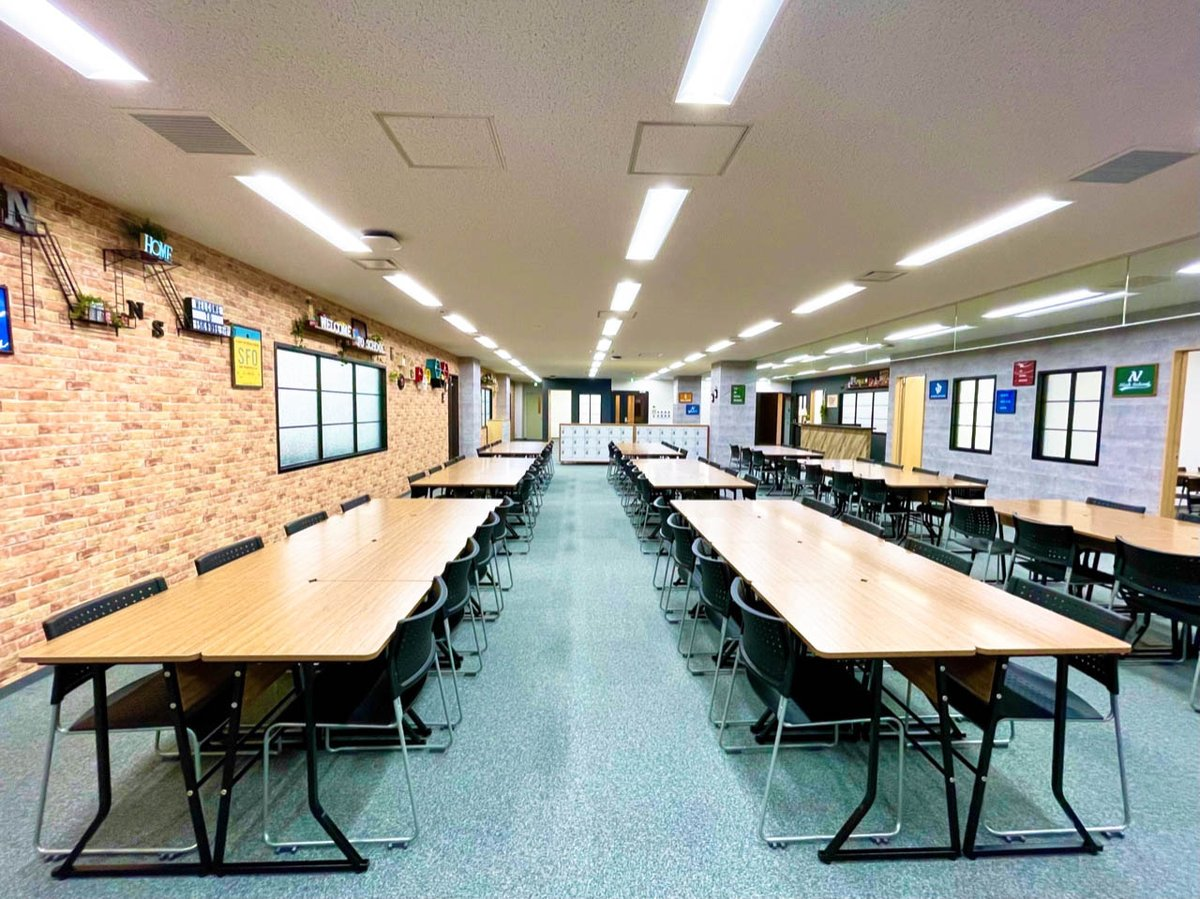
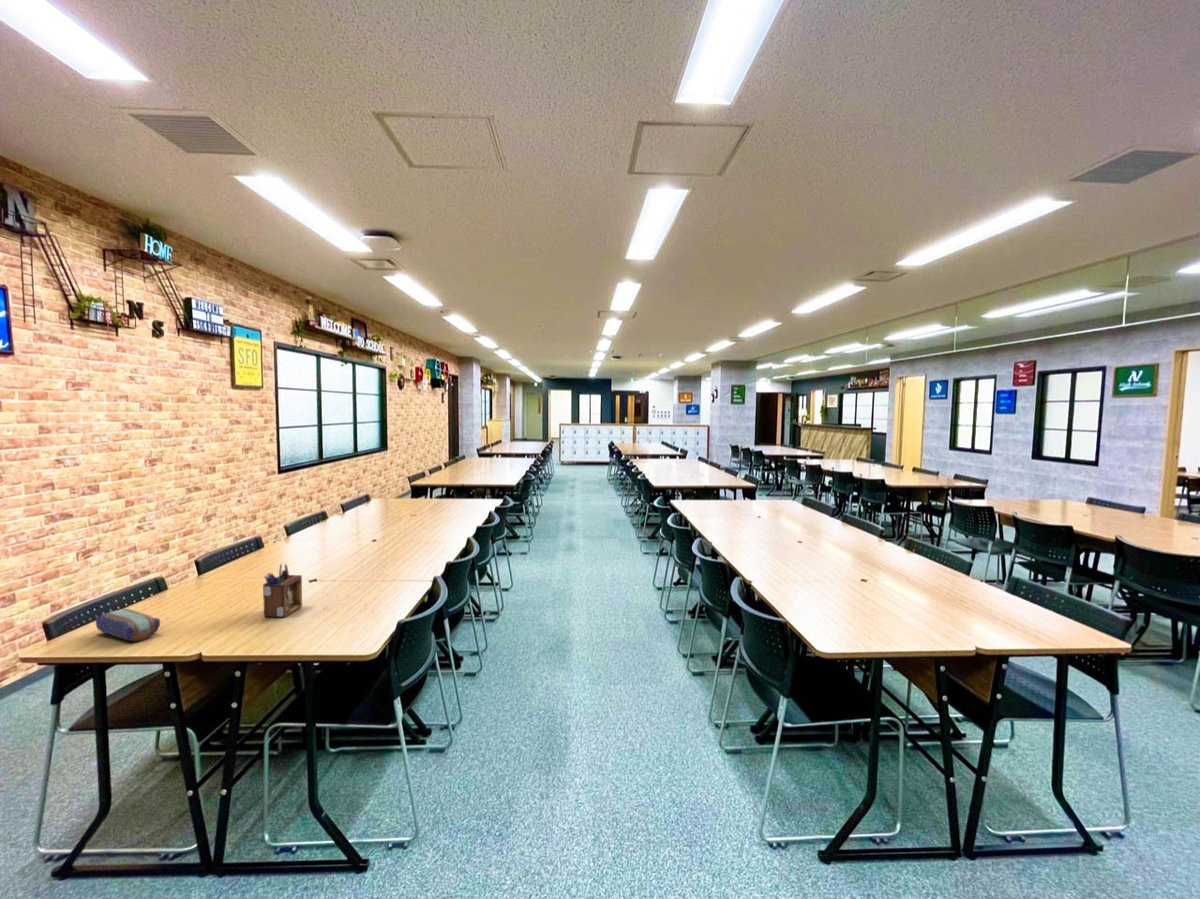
+ desk organizer [262,563,303,619]
+ pencil case [95,608,161,643]
